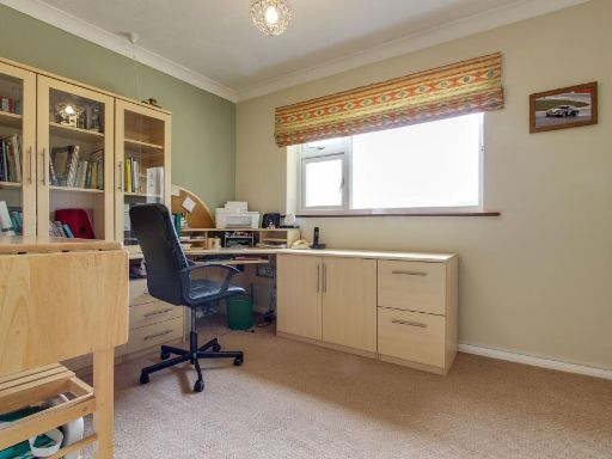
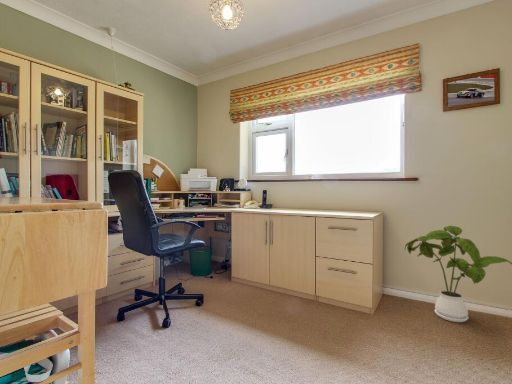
+ house plant [404,225,512,323]
